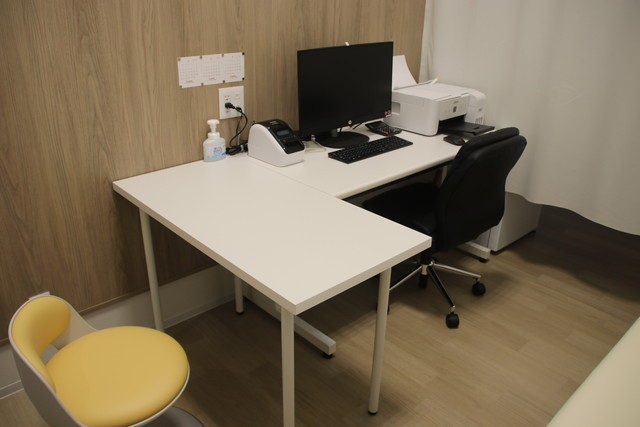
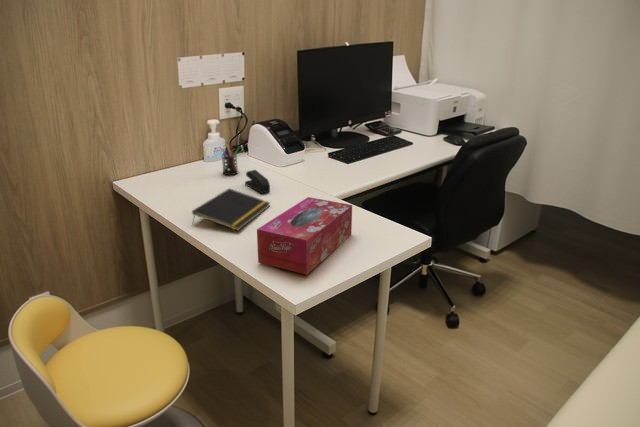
+ tissue box [256,196,353,276]
+ stapler [244,169,271,194]
+ notepad [191,187,271,232]
+ pen holder [221,143,241,176]
